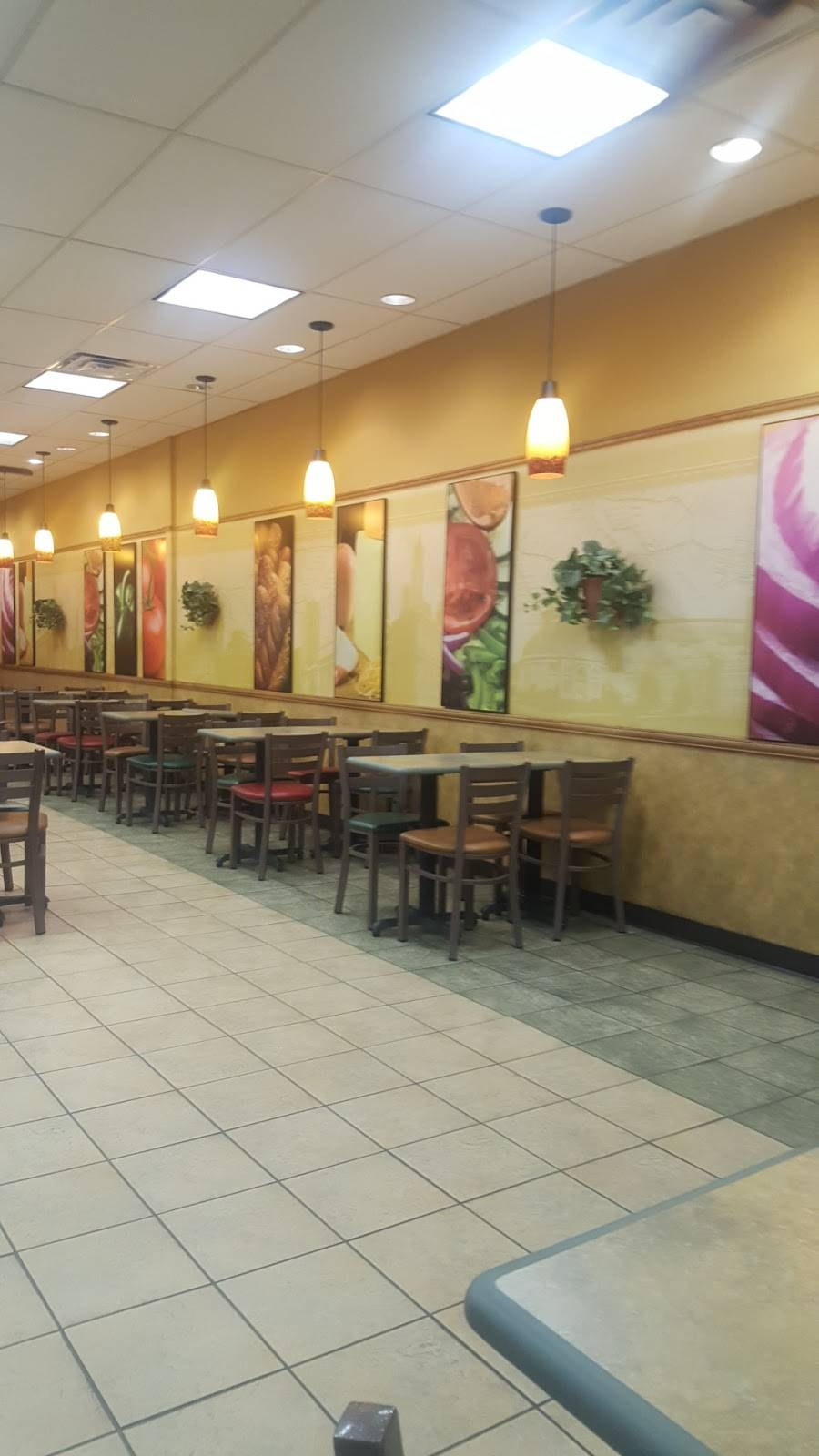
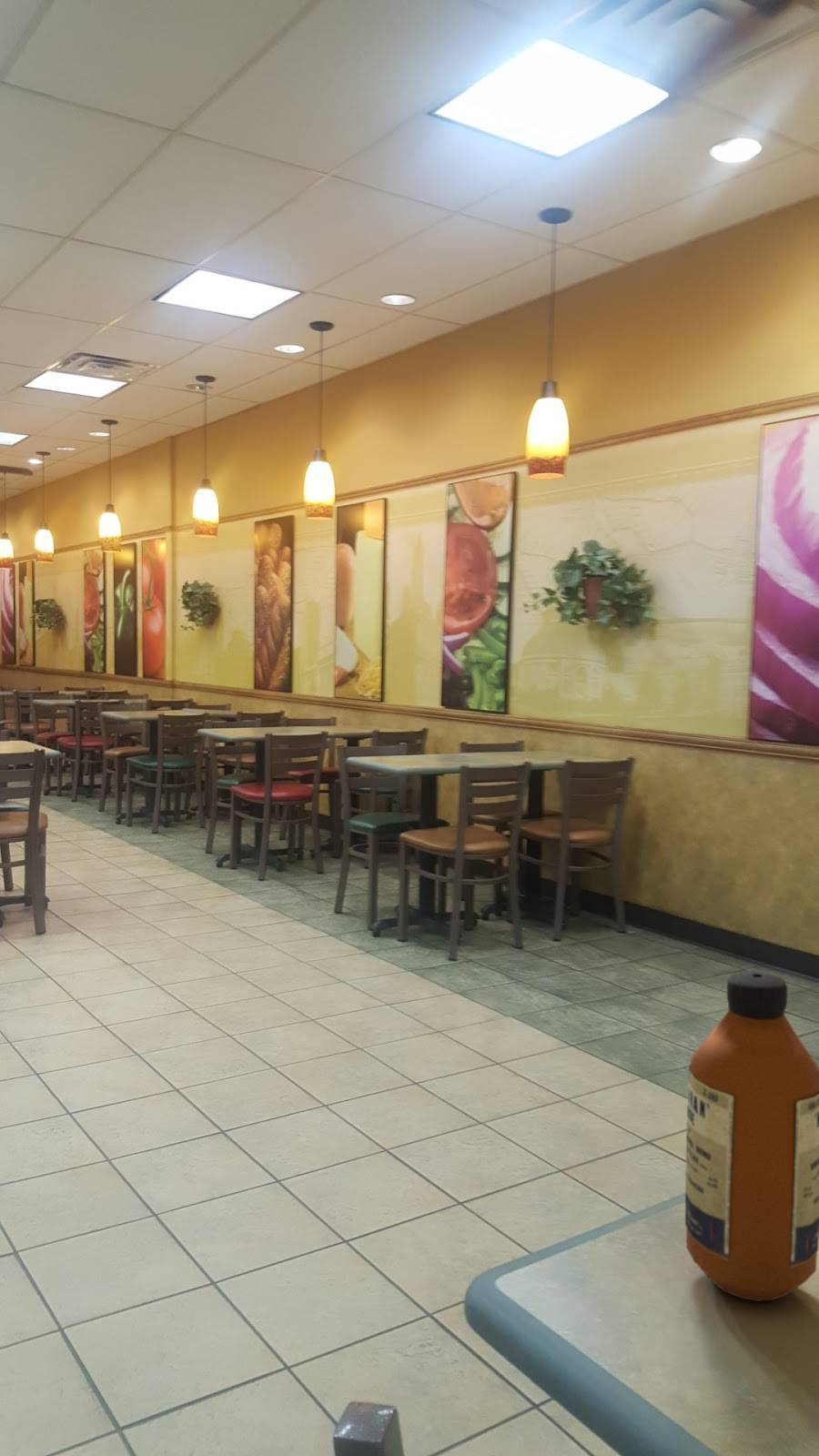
+ bottle [684,970,819,1302]
